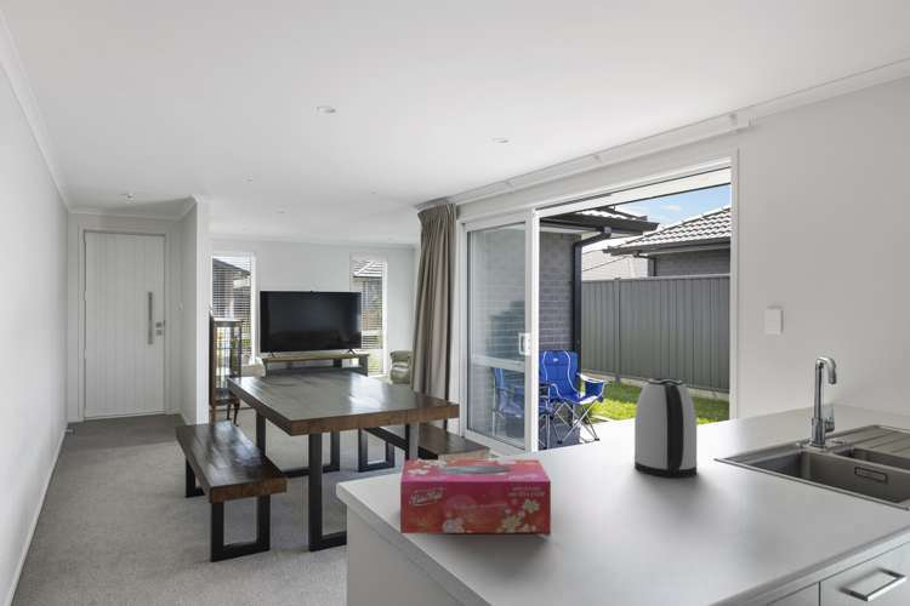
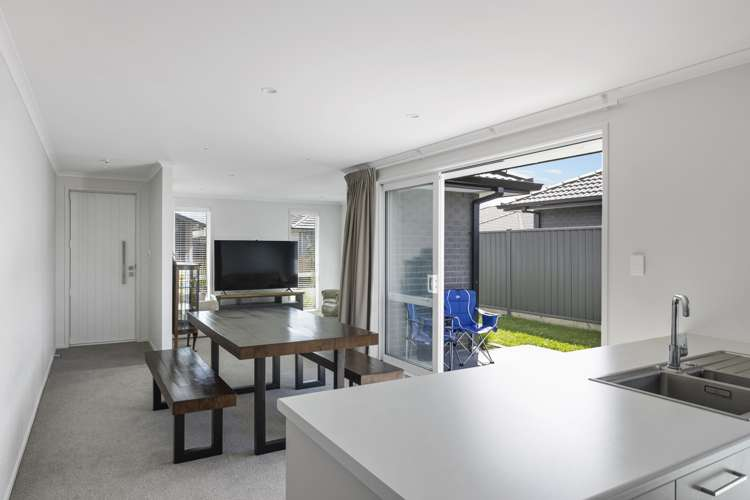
- tissue box [399,458,552,534]
- kettle [633,376,699,479]
